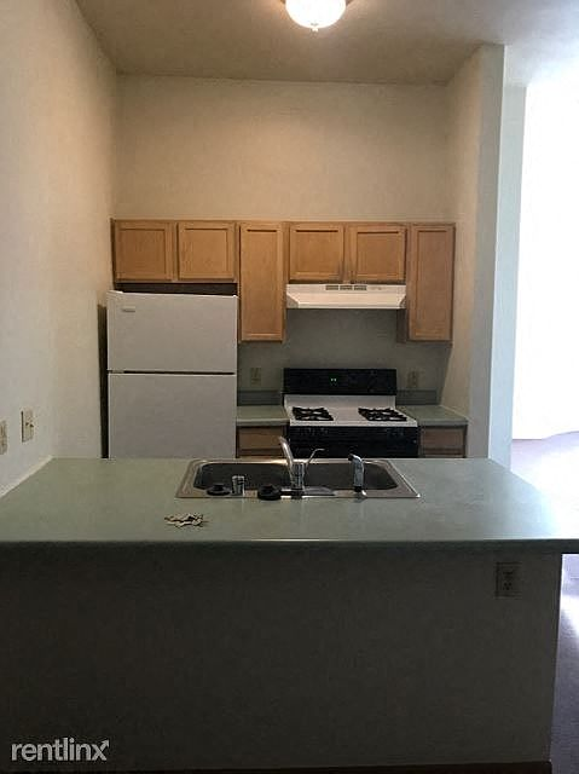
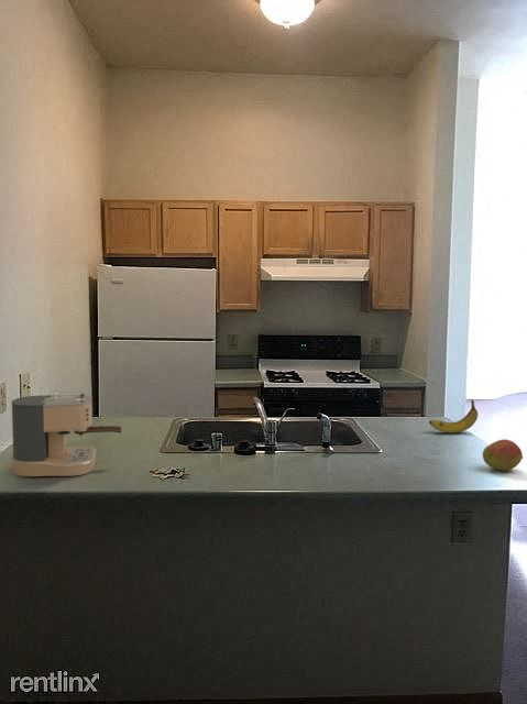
+ fruit [428,398,479,435]
+ coffee maker [9,391,122,477]
+ fruit [482,438,524,472]
